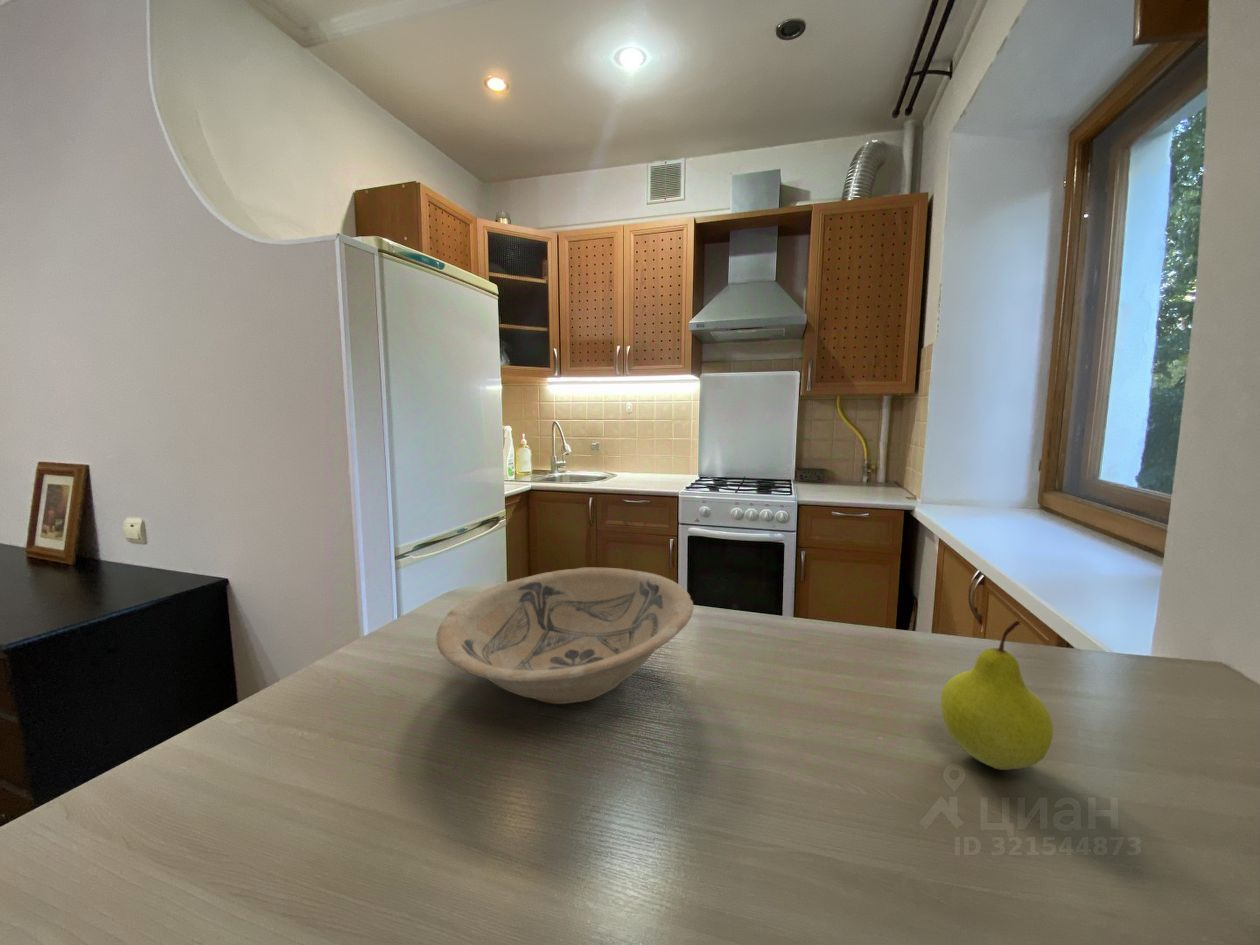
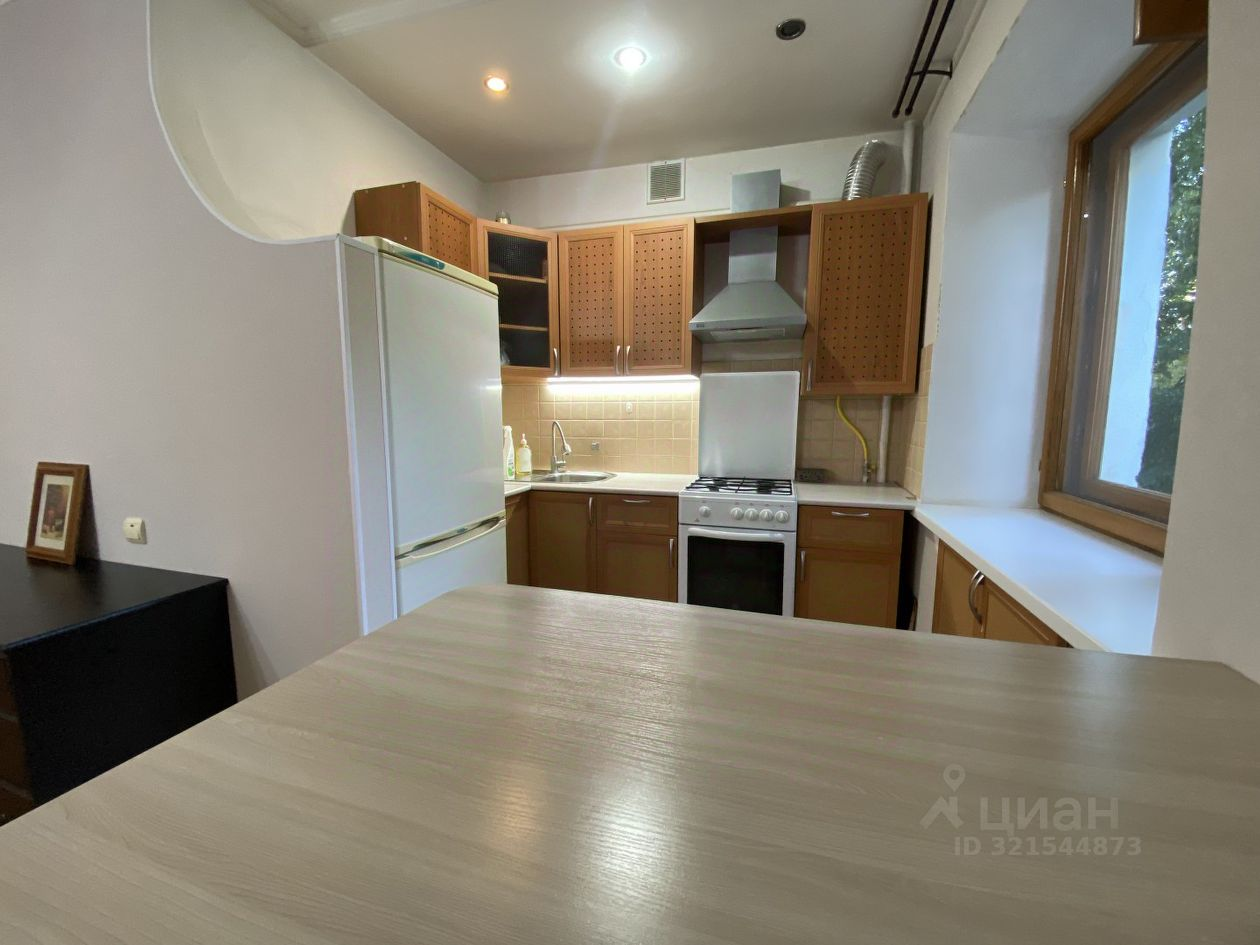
- bowl [436,567,695,705]
- fruit [940,620,1054,771]
